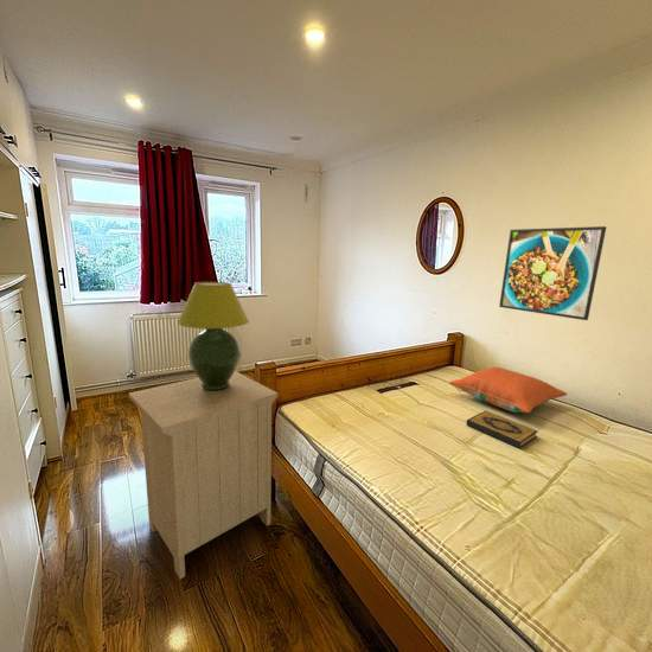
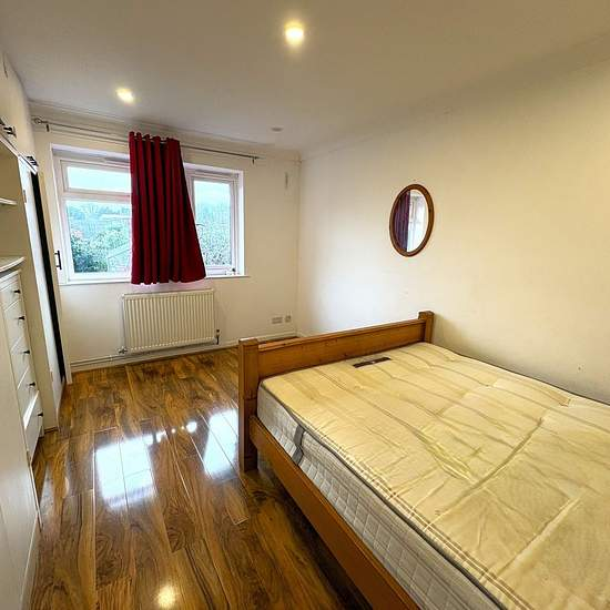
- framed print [498,225,607,321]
- nightstand [128,370,279,580]
- hardback book [466,409,539,449]
- table lamp [177,281,250,391]
- pillow [448,366,568,414]
